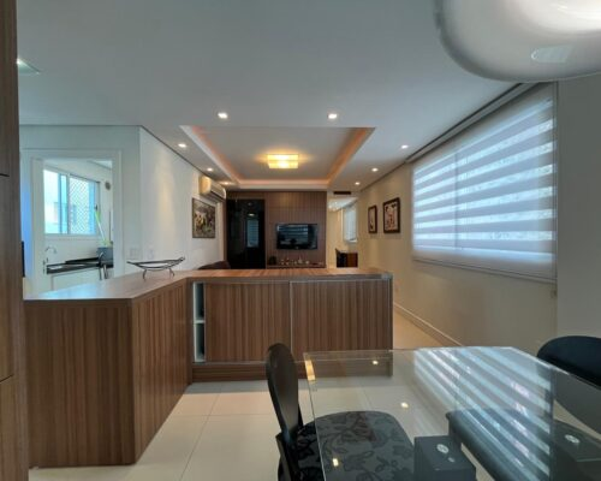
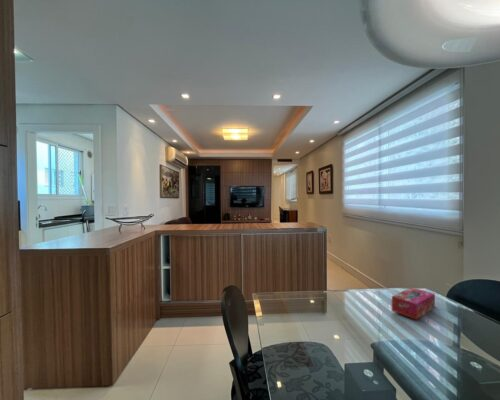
+ tissue box [391,286,436,321]
